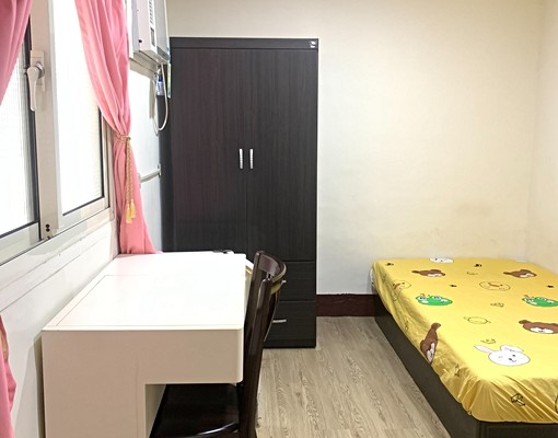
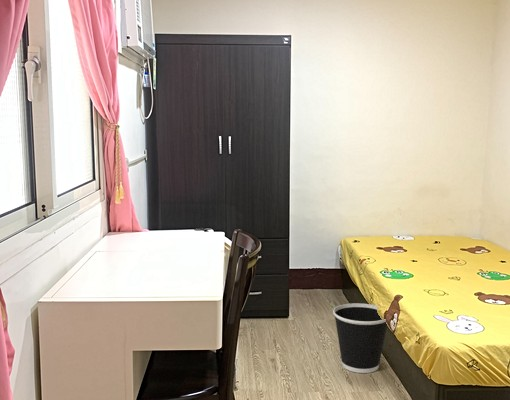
+ wastebasket [332,302,388,374]
